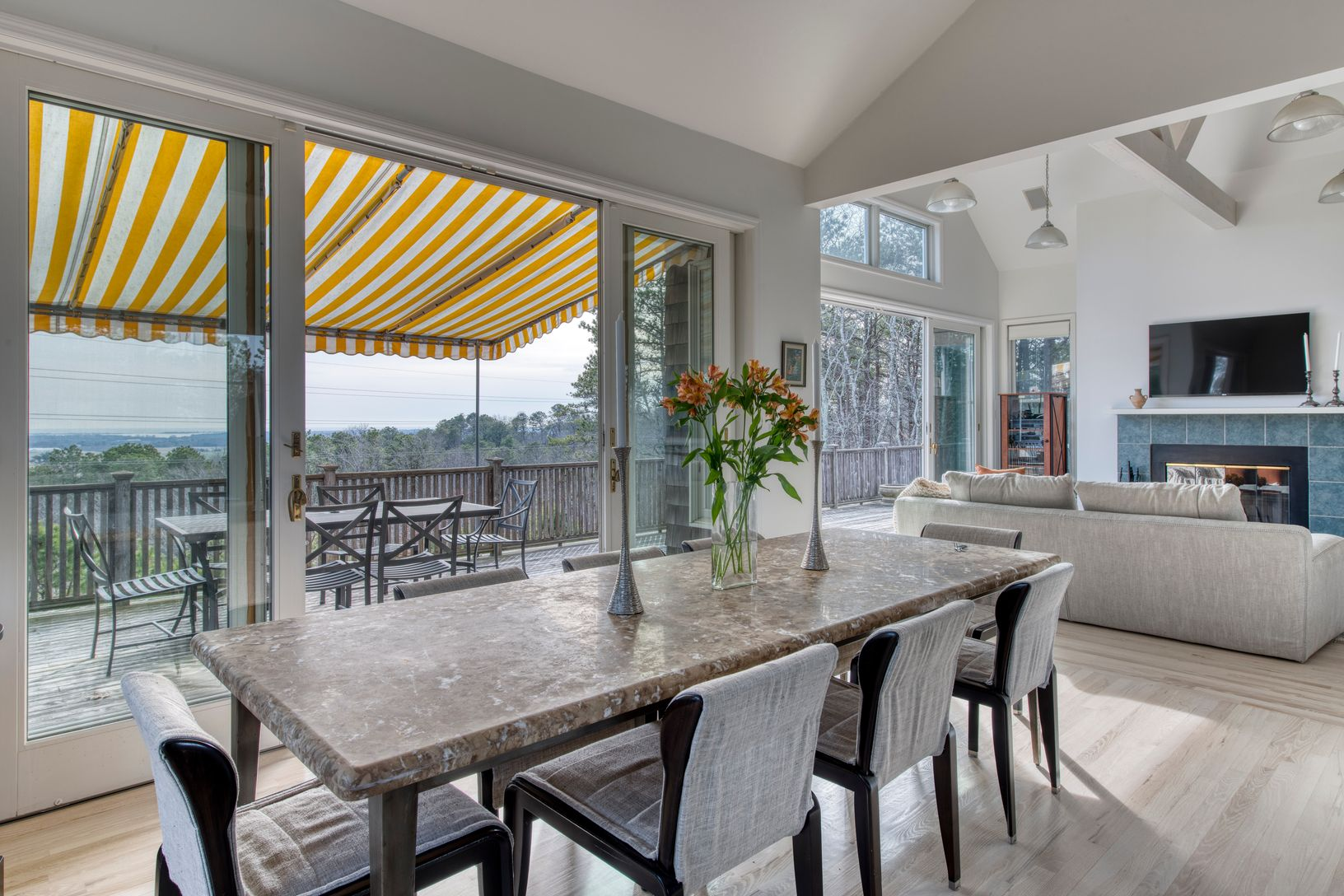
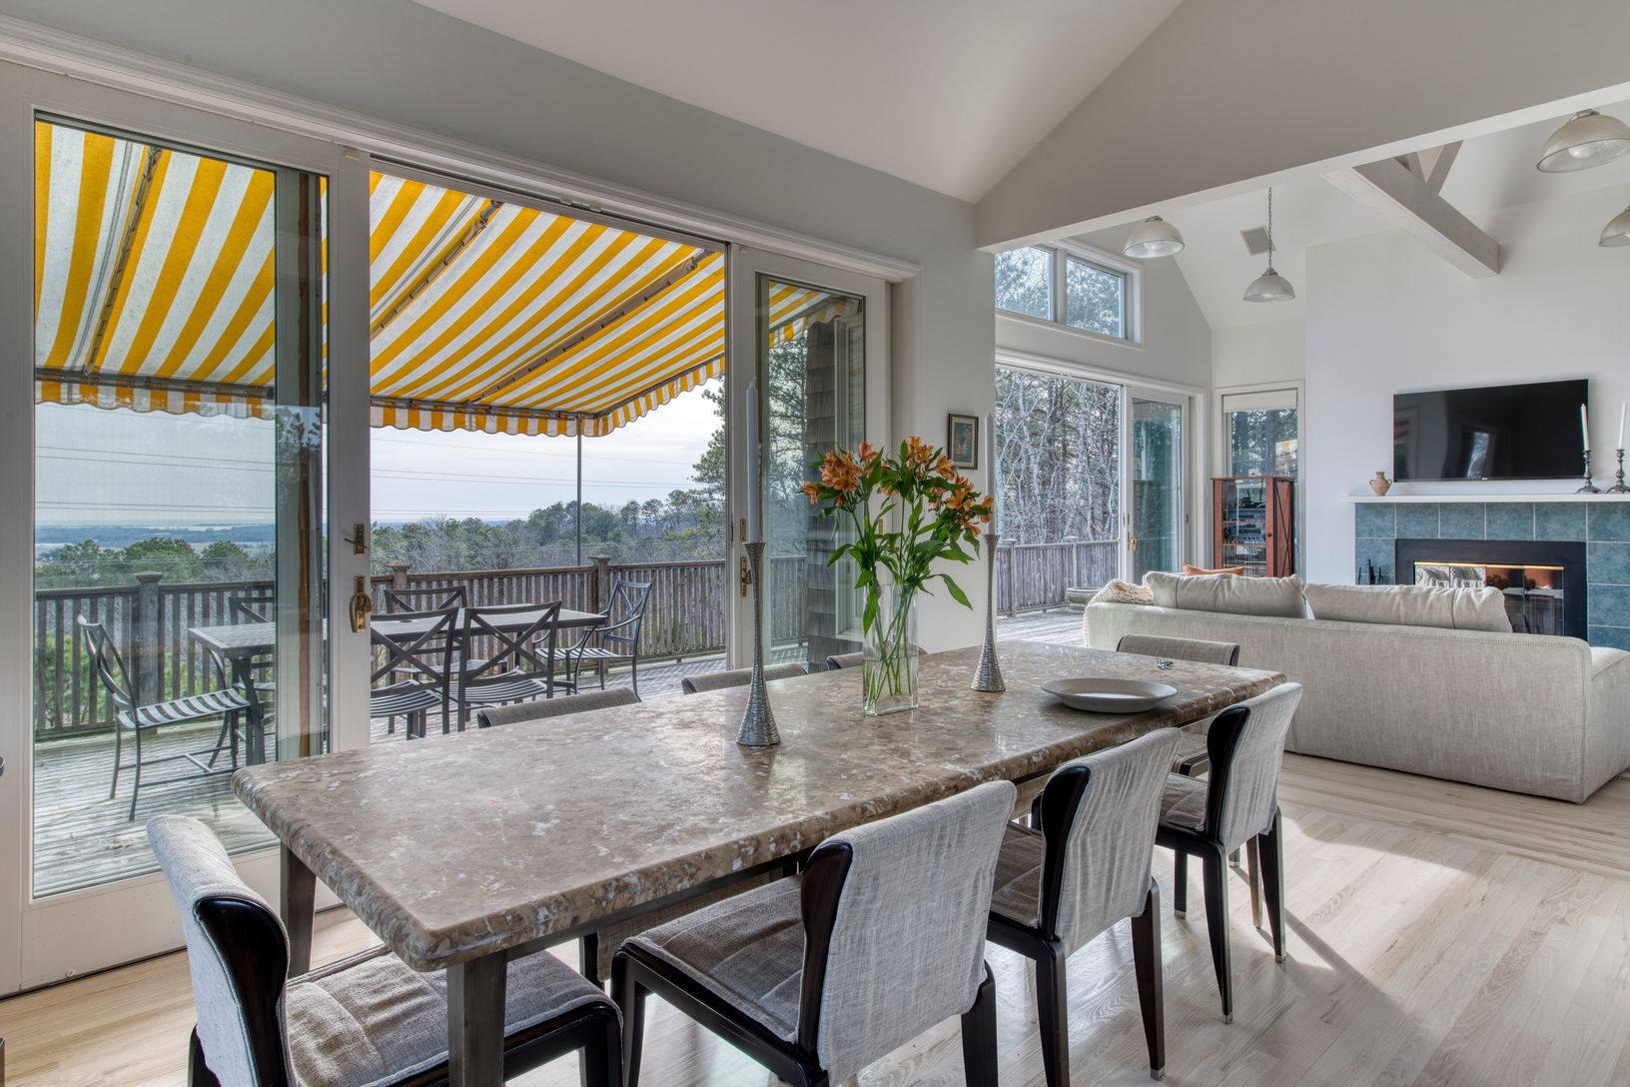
+ plate [1039,677,1180,713]
